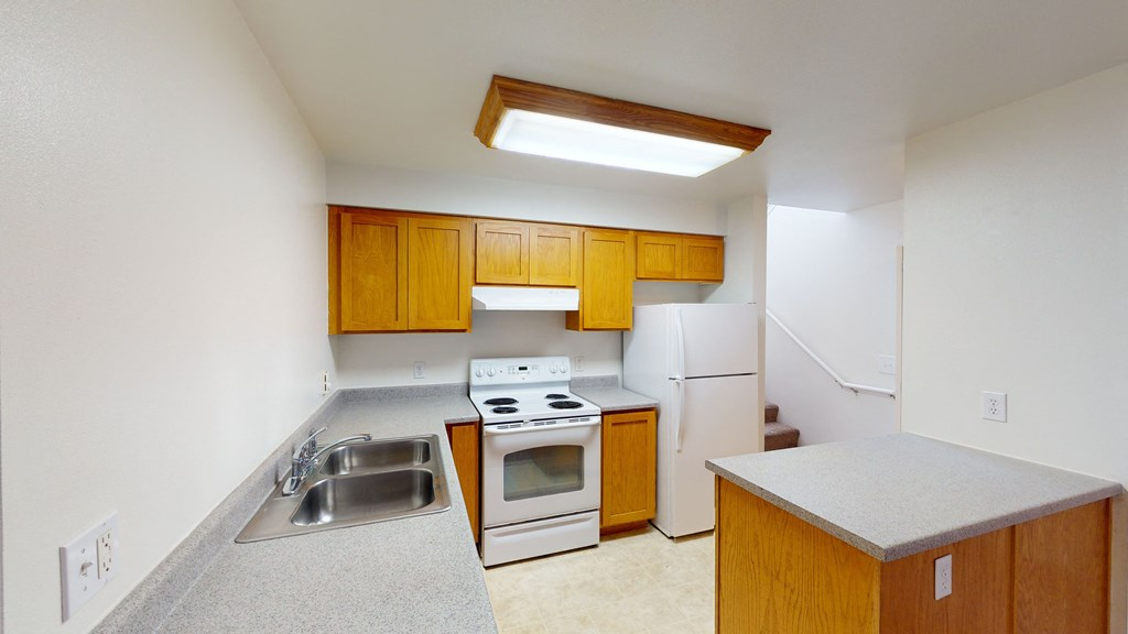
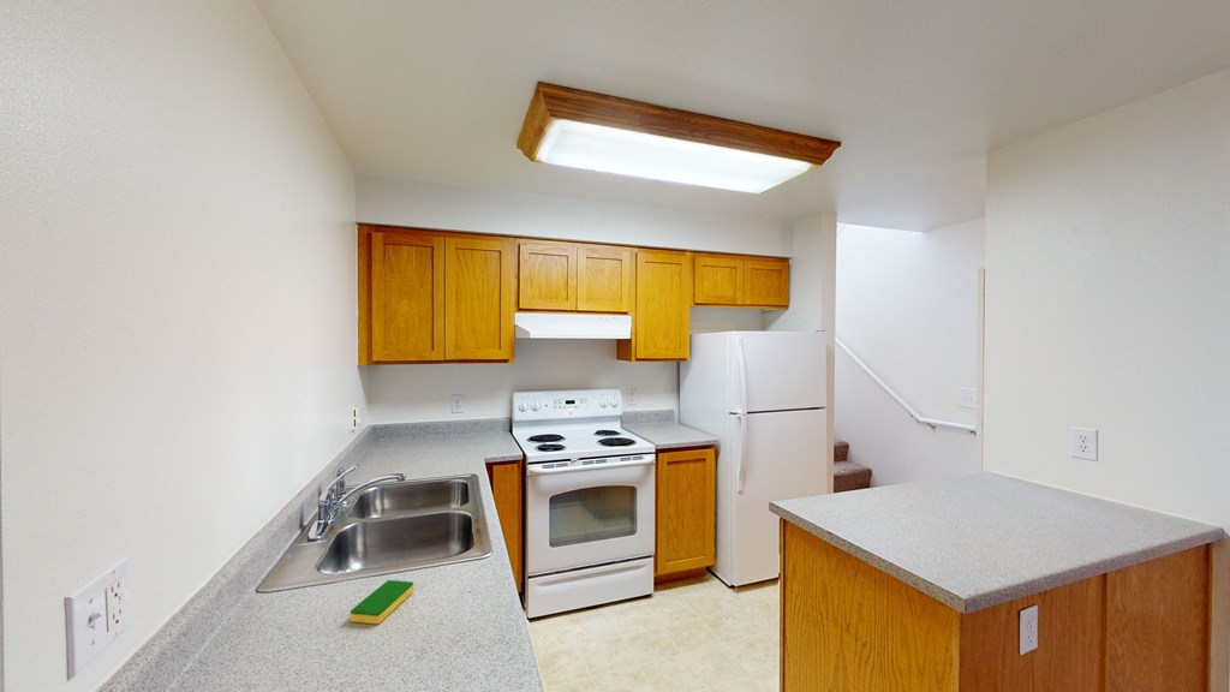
+ dish sponge [350,579,414,625]
